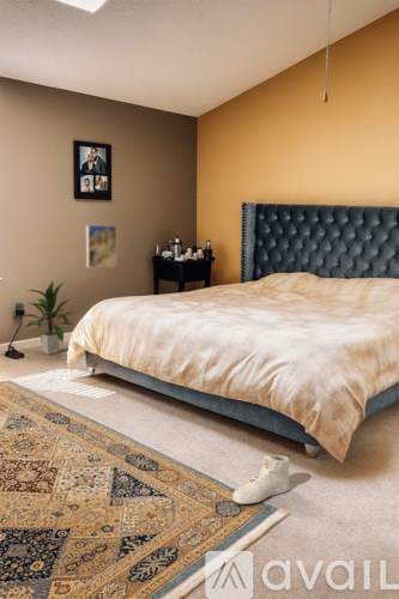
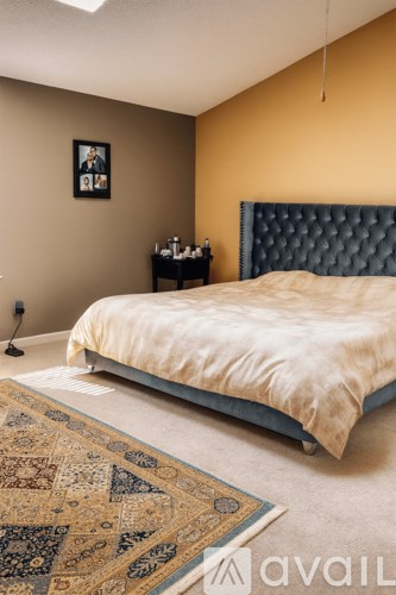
- indoor plant [17,280,77,356]
- sneaker [231,454,291,504]
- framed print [85,224,117,268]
